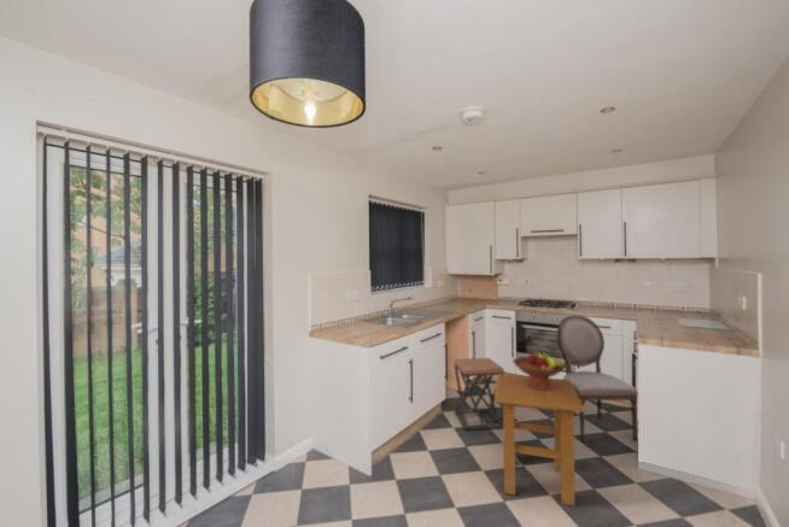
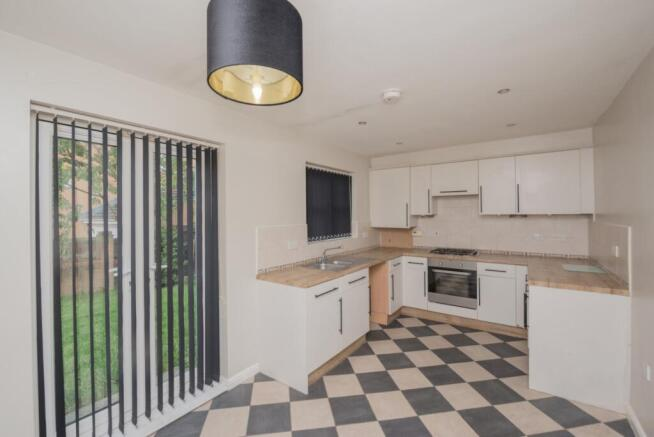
- side table [493,373,586,508]
- fruit bowl [512,349,566,391]
- dining chair [556,314,638,443]
- stool [452,357,505,431]
